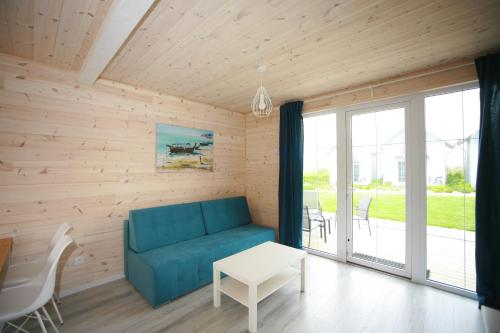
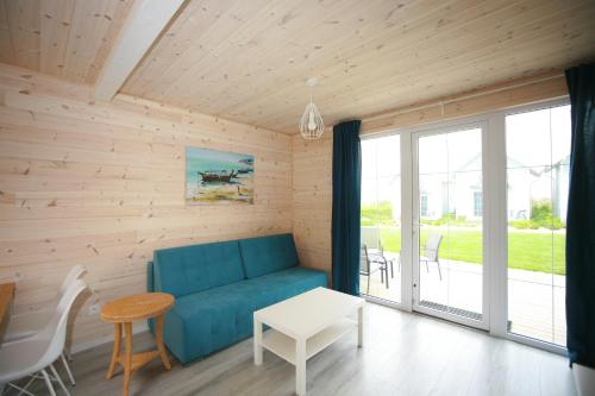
+ side table [99,291,176,396]
